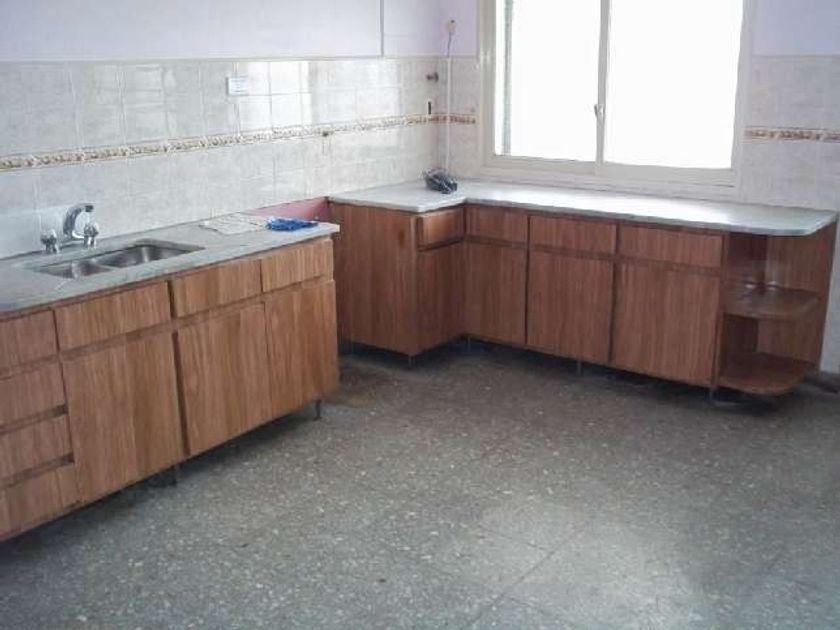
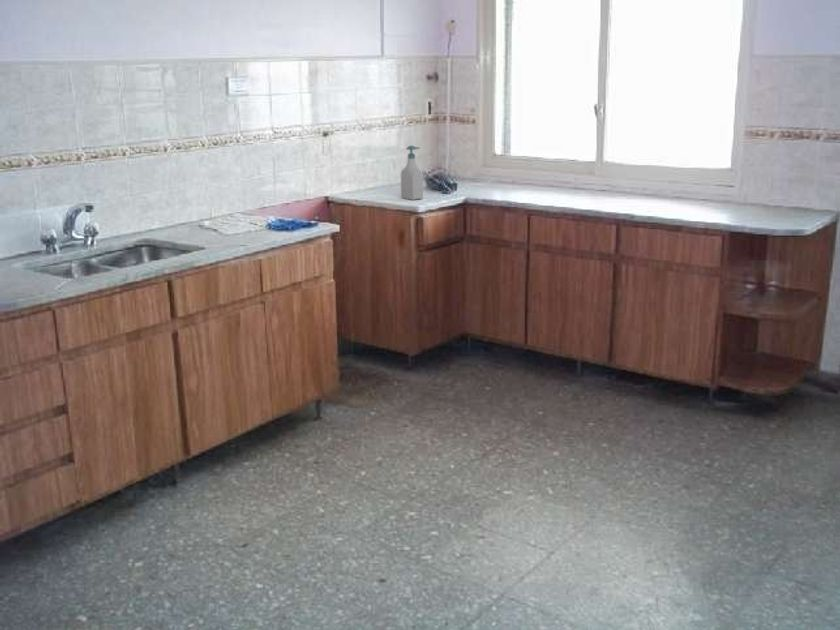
+ soap bottle [400,145,424,201]
